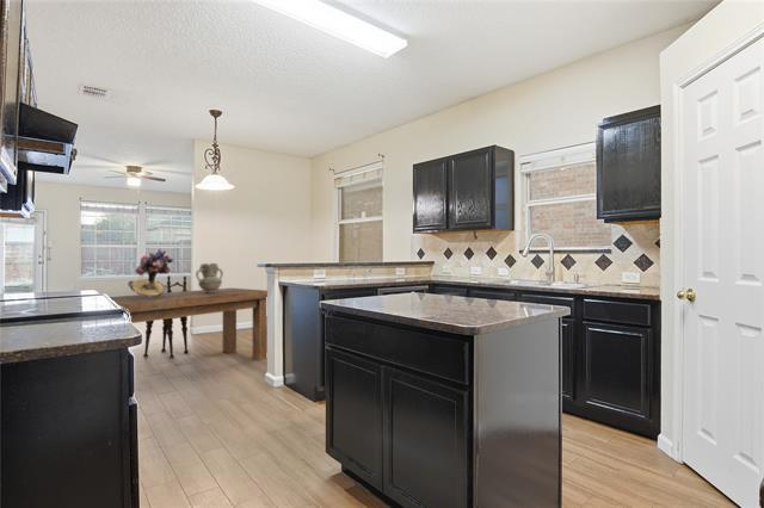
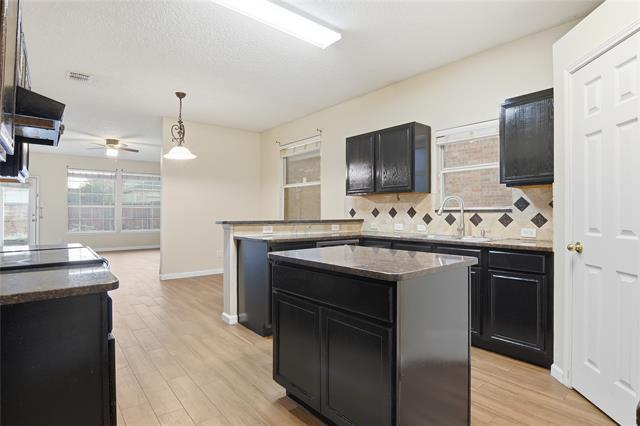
- ceramic jug [195,262,224,292]
- dining chair [142,274,190,359]
- dining table [109,287,269,361]
- bouquet [127,248,174,298]
